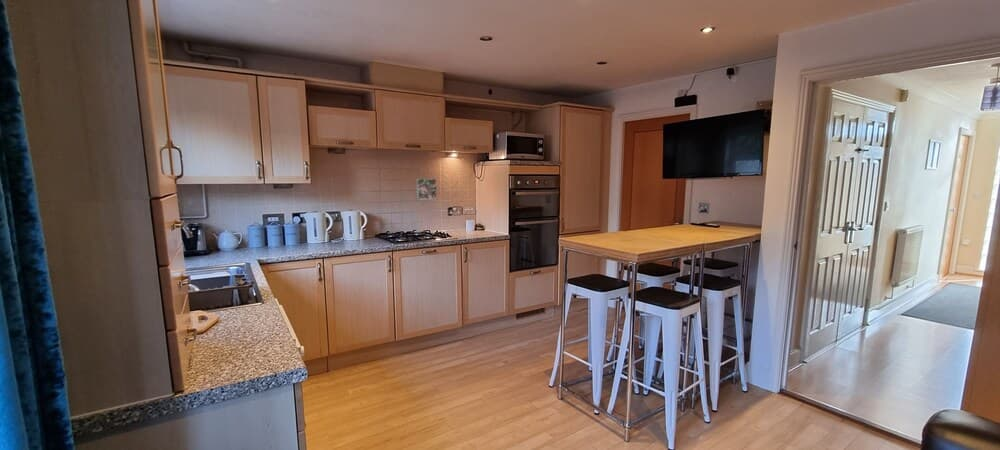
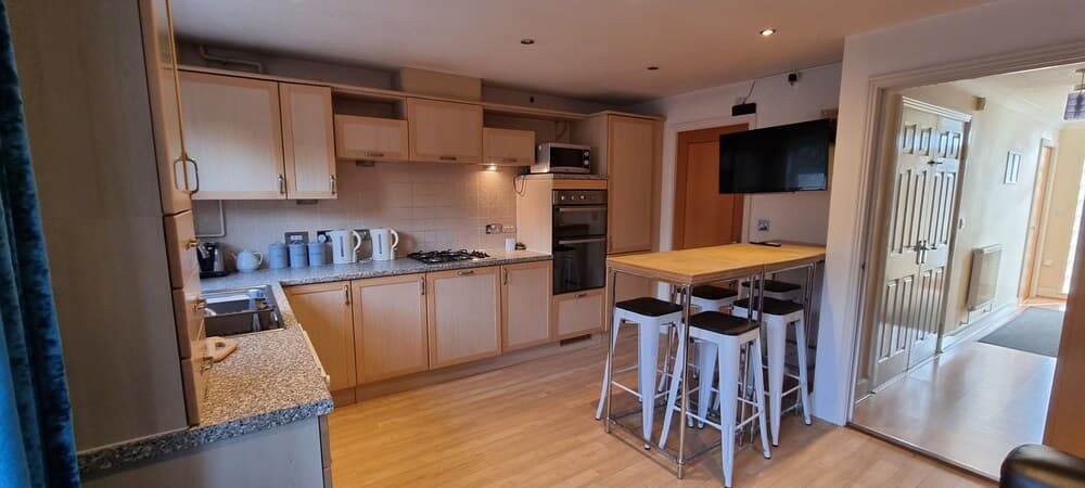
- decorative tile [414,177,438,202]
